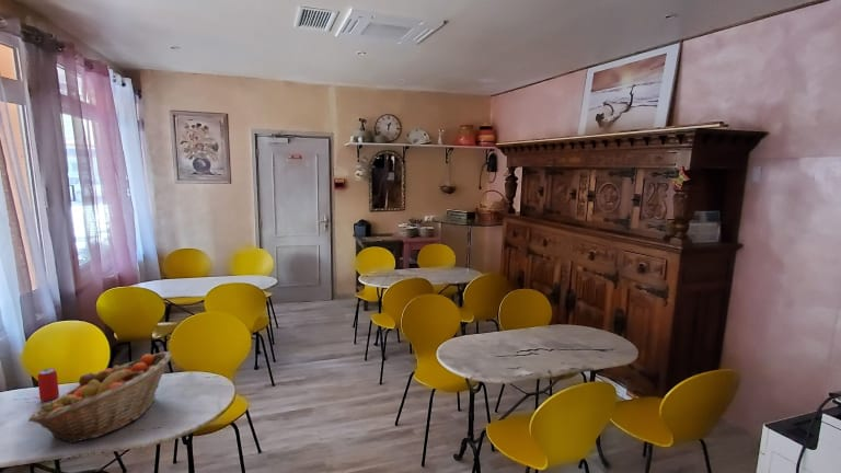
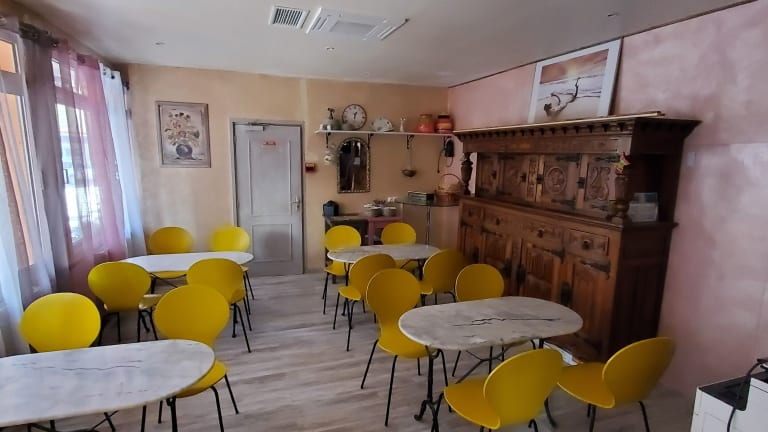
- fruit basket [27,350,172,445]
- beverage can [36,367,60,402]
